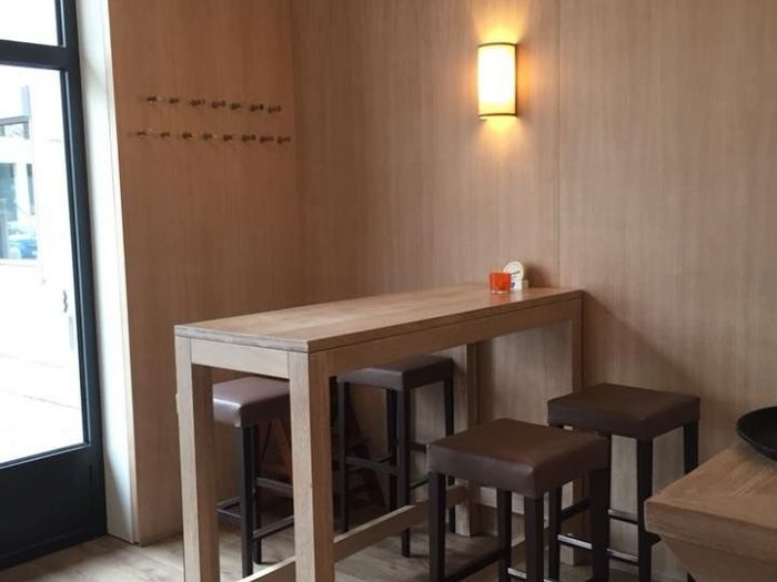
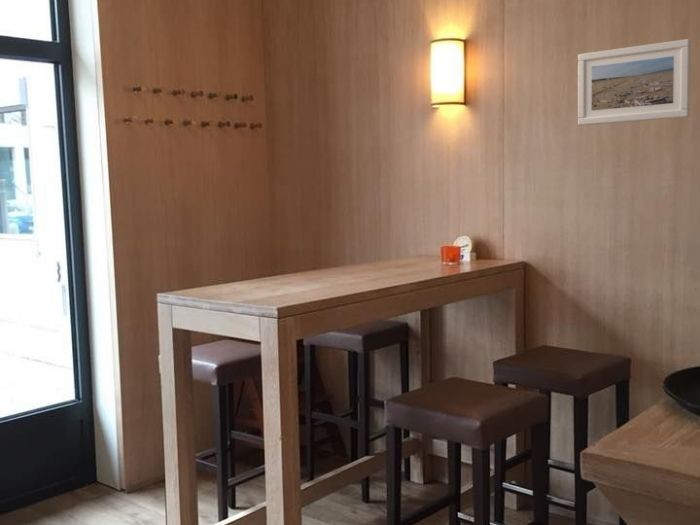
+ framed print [577,38,692,126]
